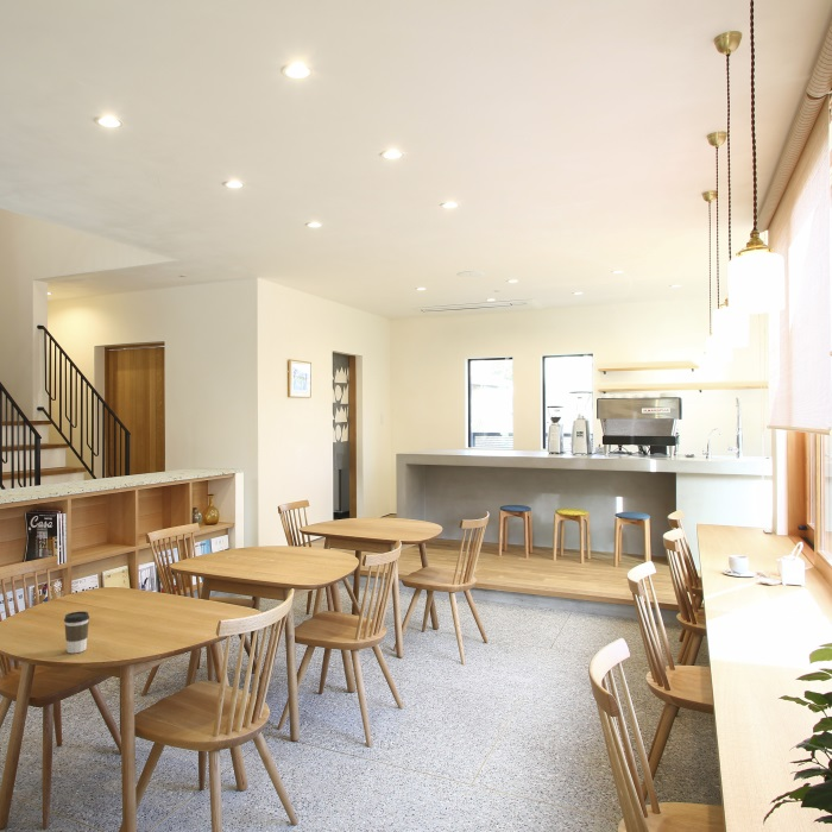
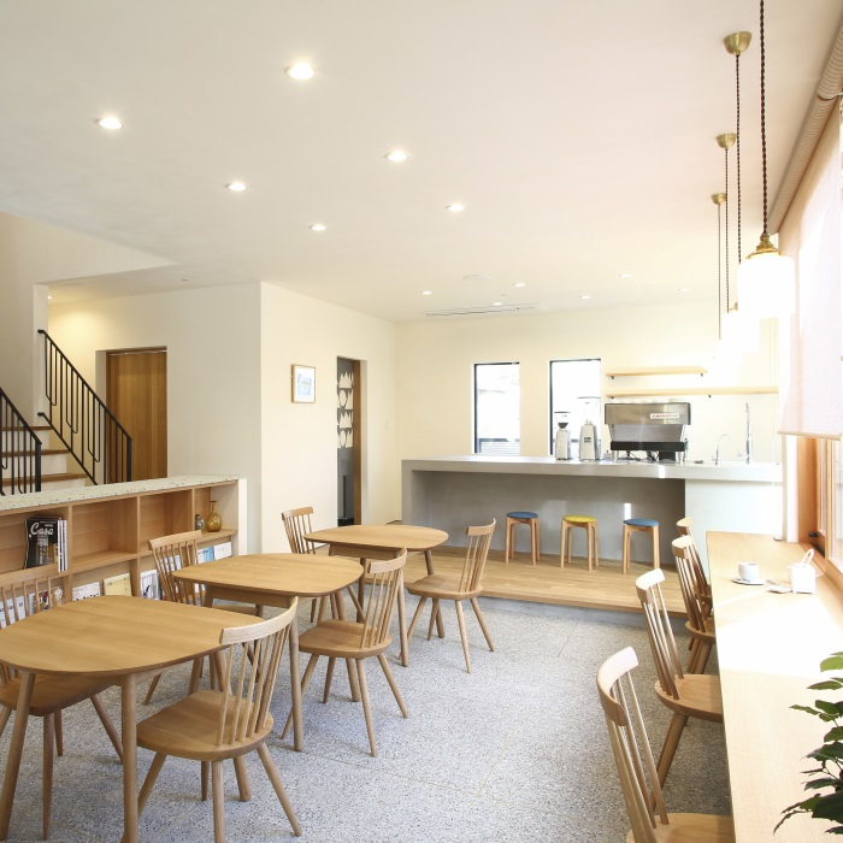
- coffee cup [63,610,90,654]
